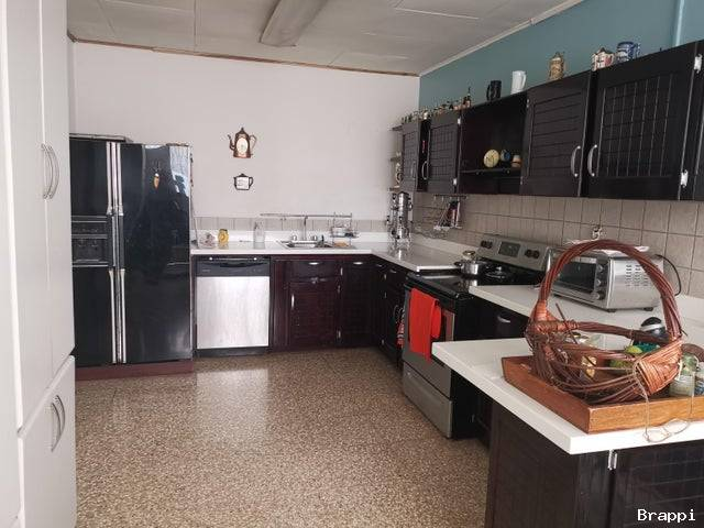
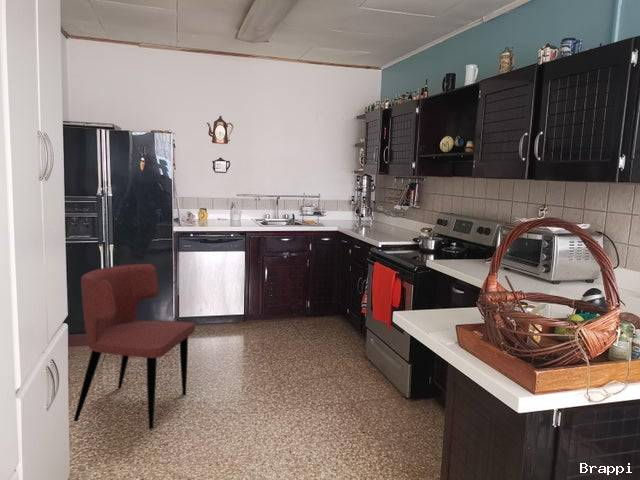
+ dining chair [73,263,196,430]
